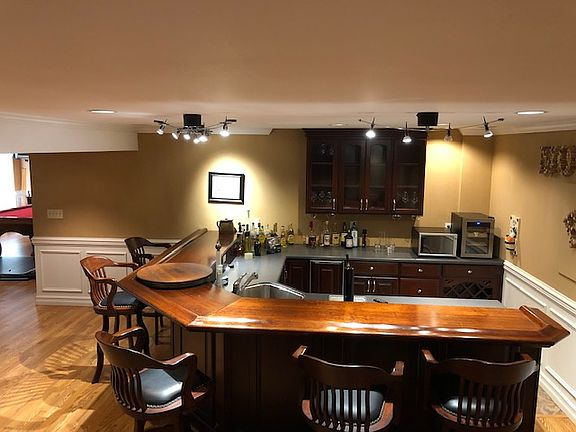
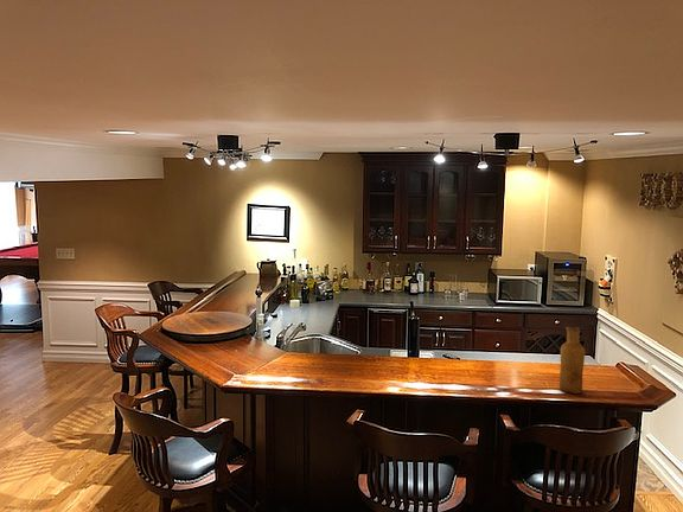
+ vase [558,326,586,395]
